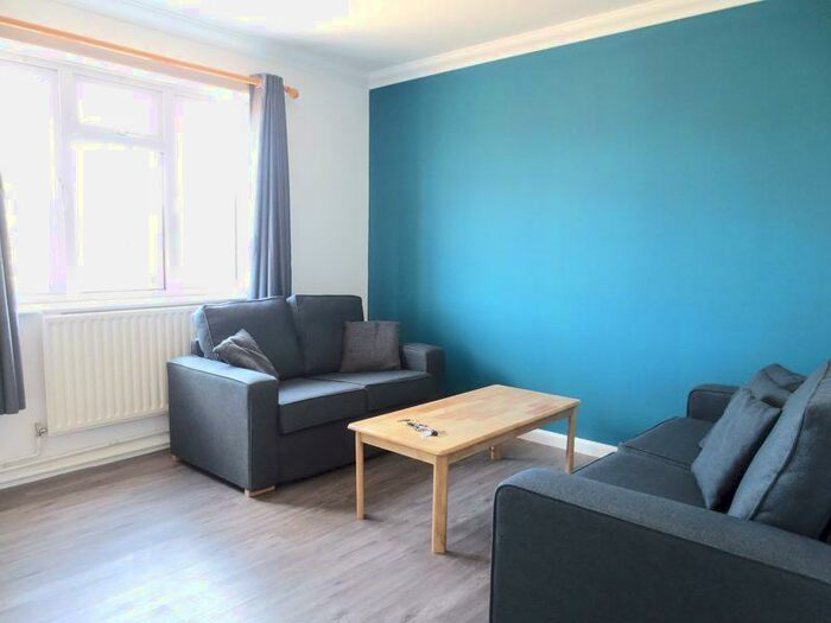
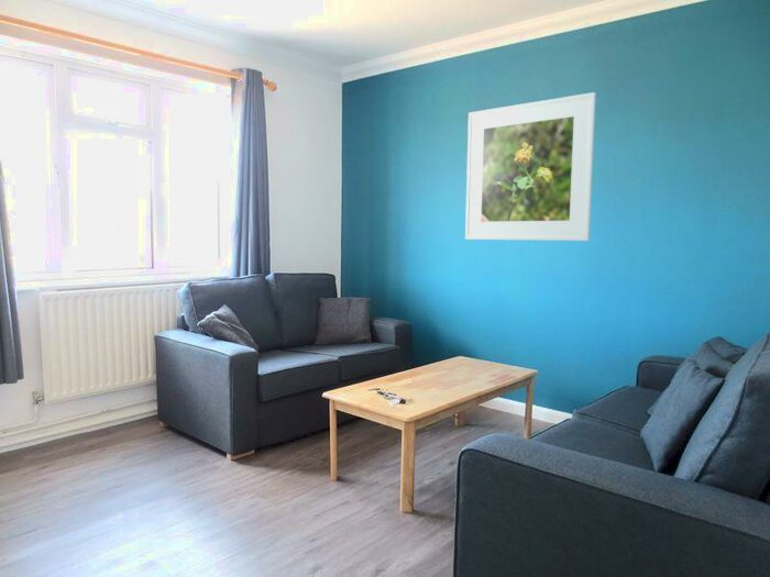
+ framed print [464,91,597,242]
